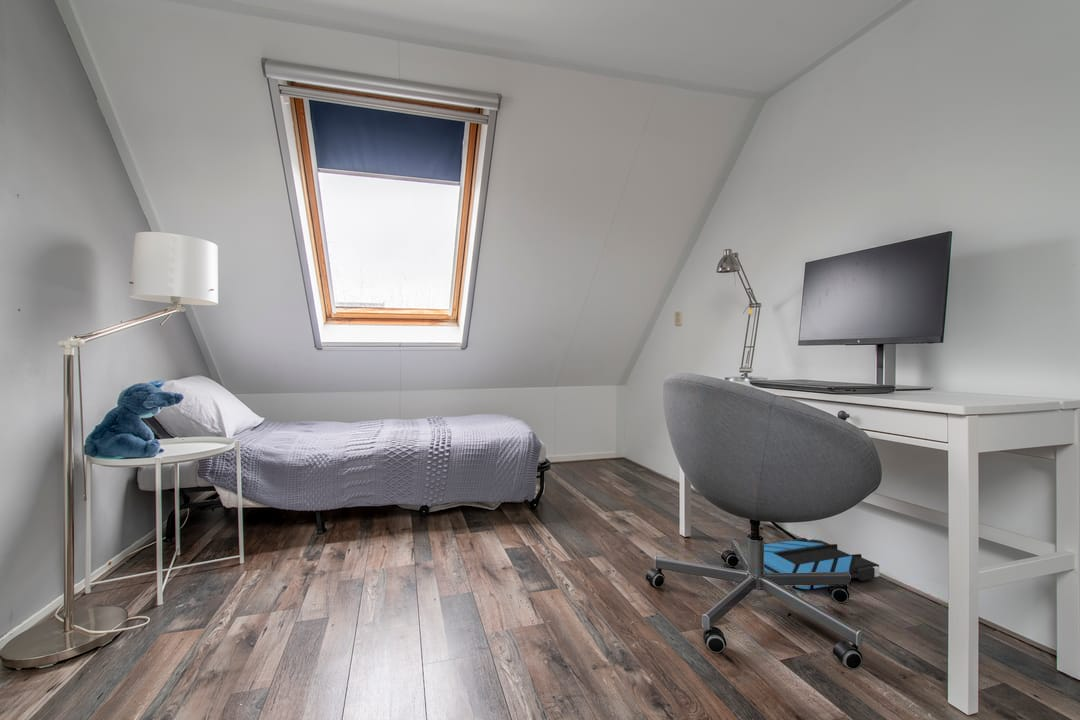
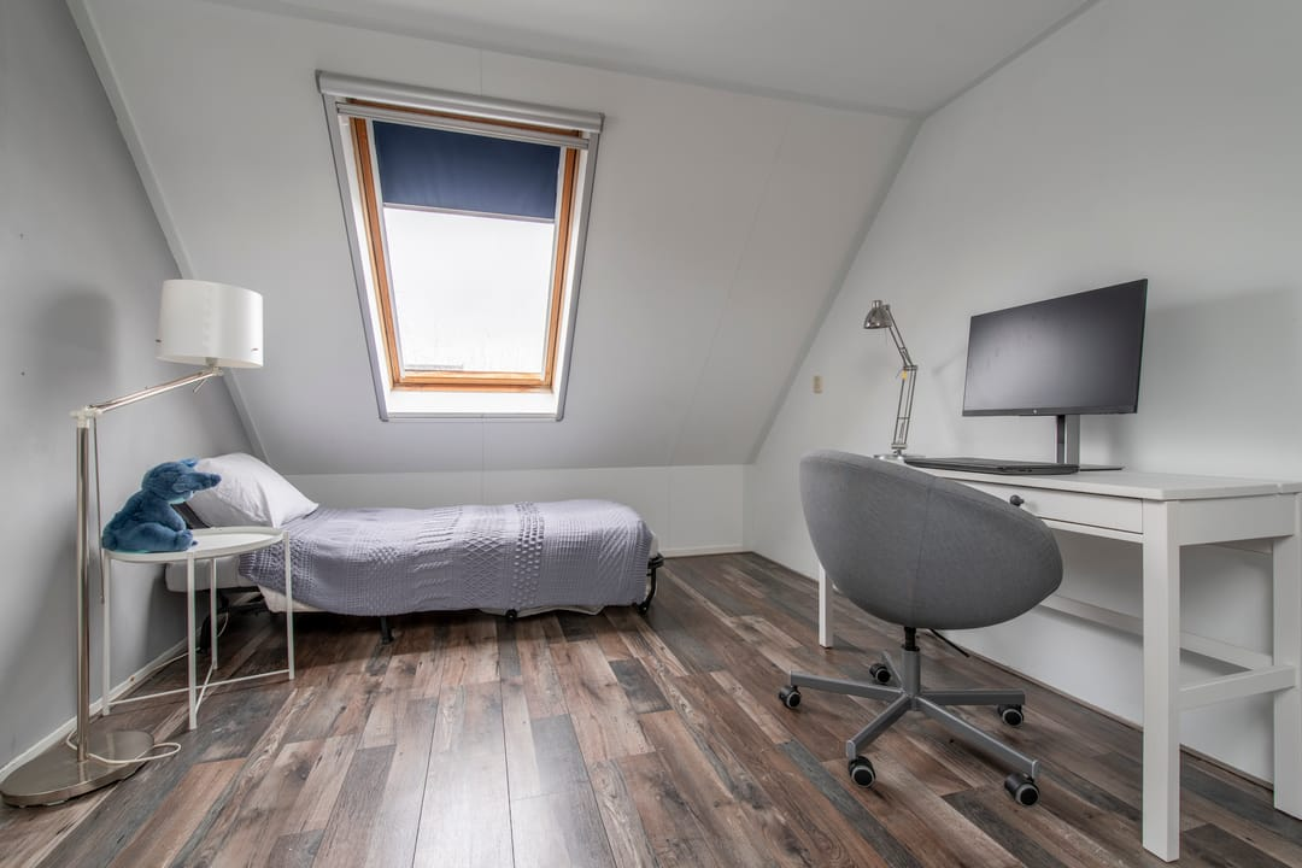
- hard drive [763,537,880,590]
